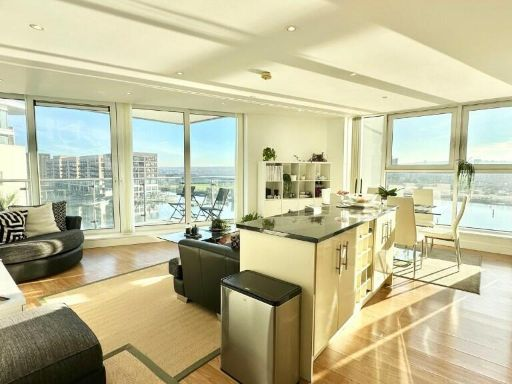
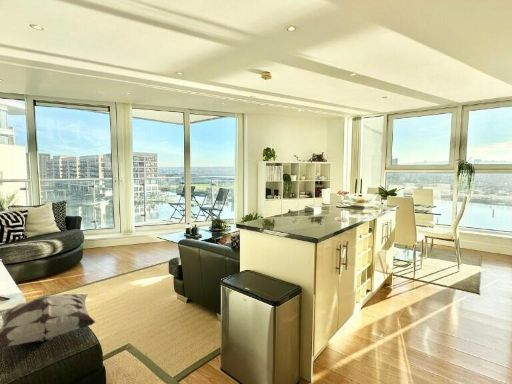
+ decorative pillow [0,293,96,349]
